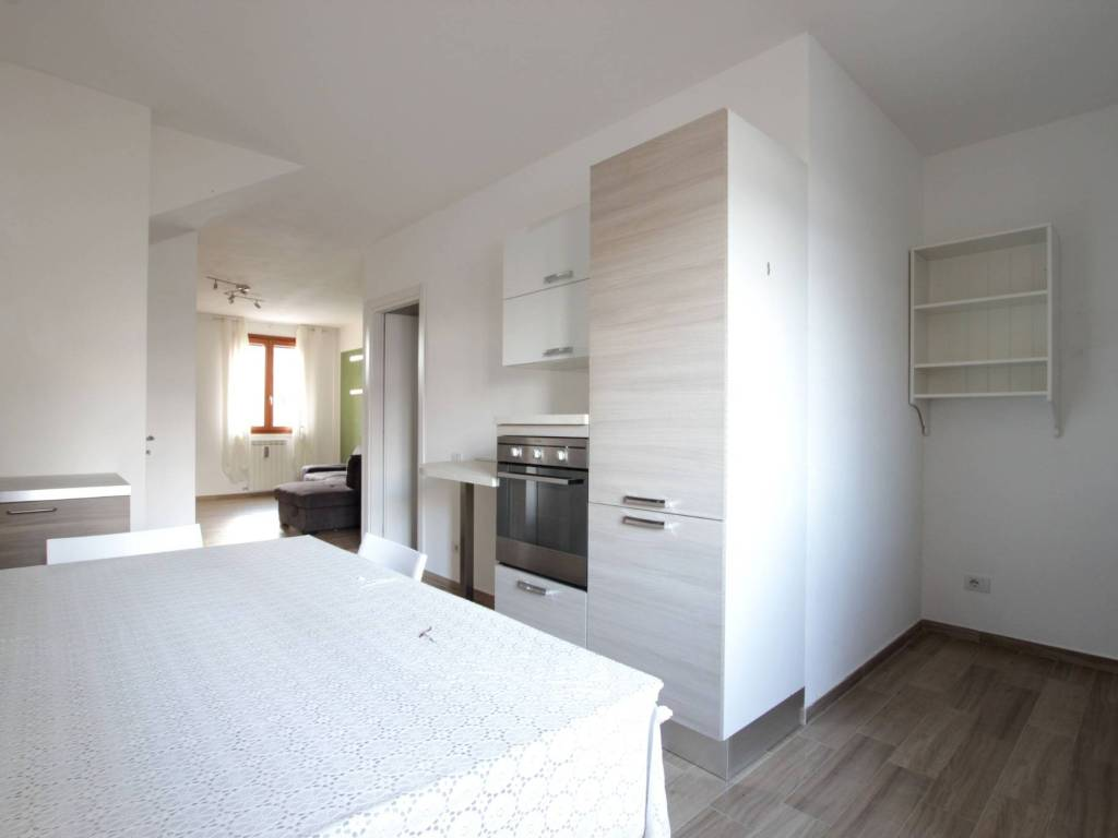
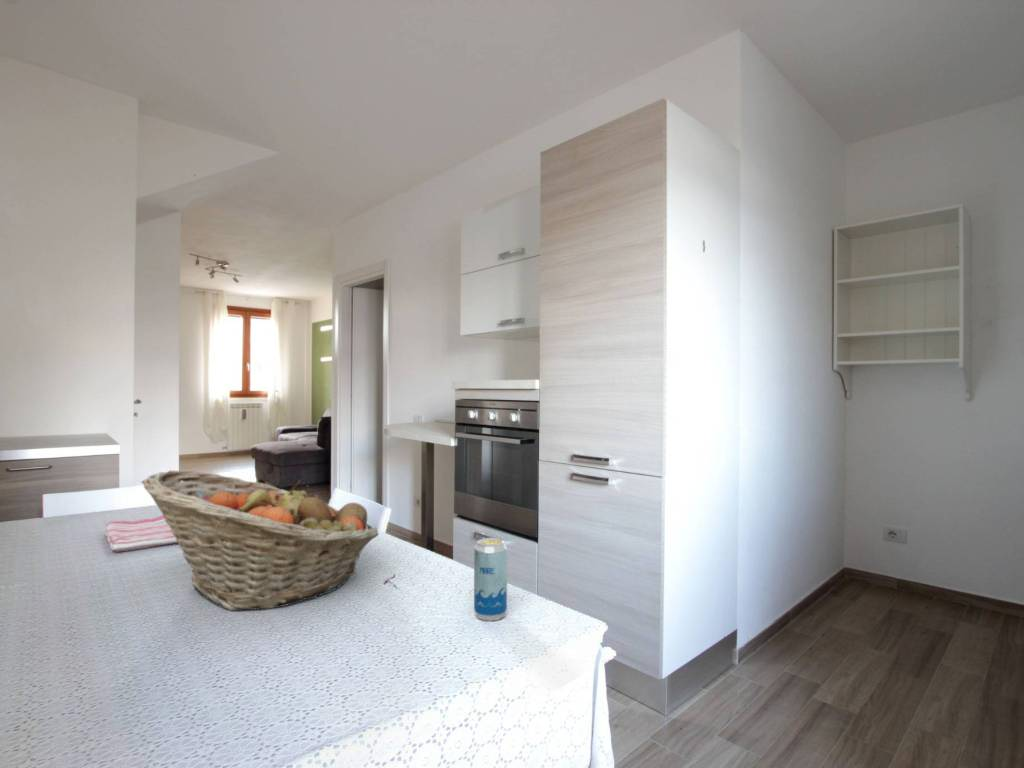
+ dish towel [105,514,177,552]
+ beverage can [473,537,508,622]
+ fruit basket [140,469,379,612]
